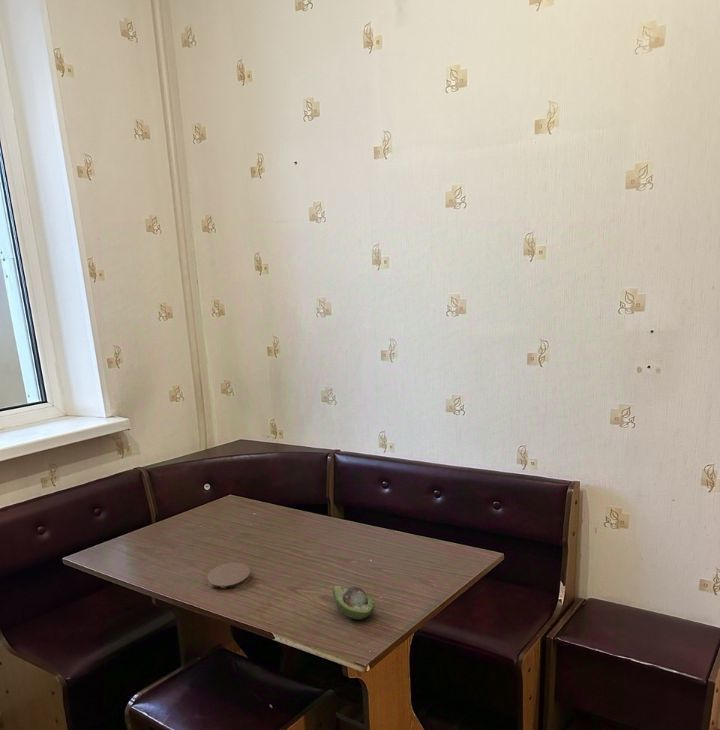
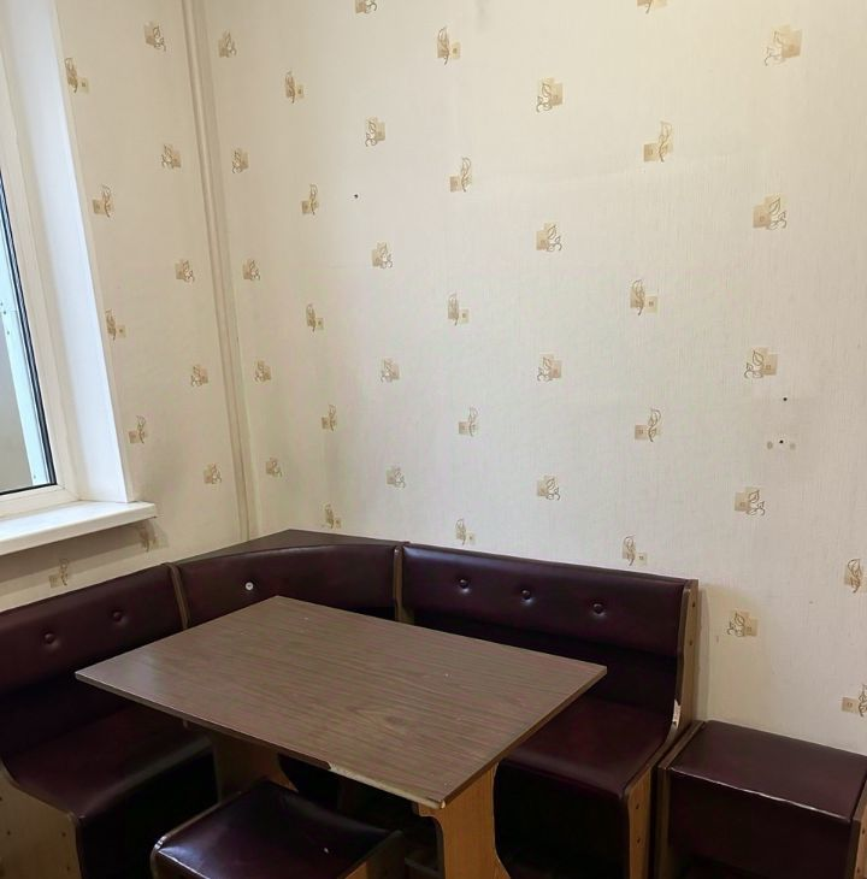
- coaster [206,562,252,589]
- fruit [332,585,376,620]
